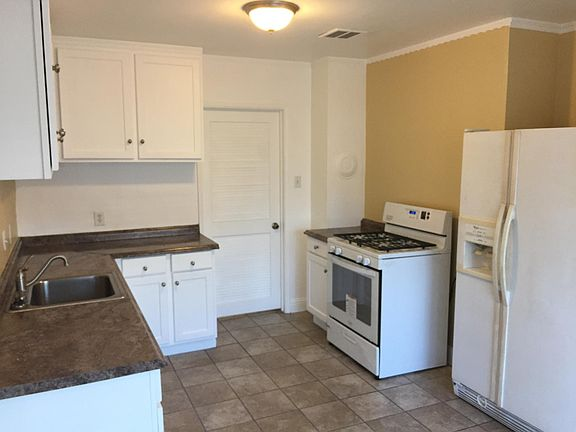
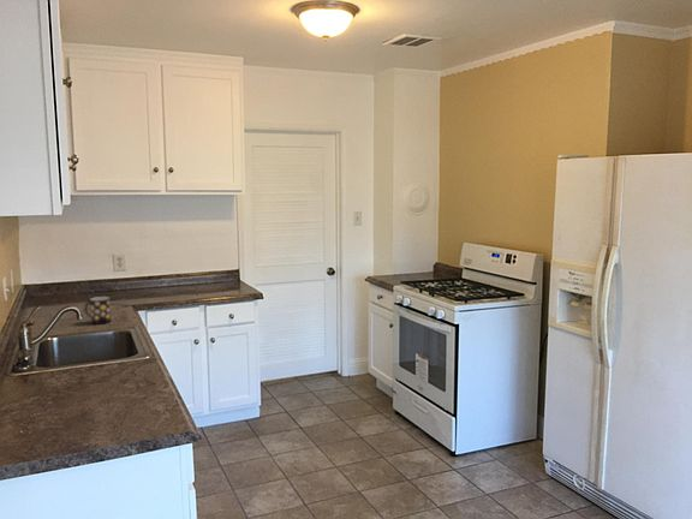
+ mug [84,296,112,326]
